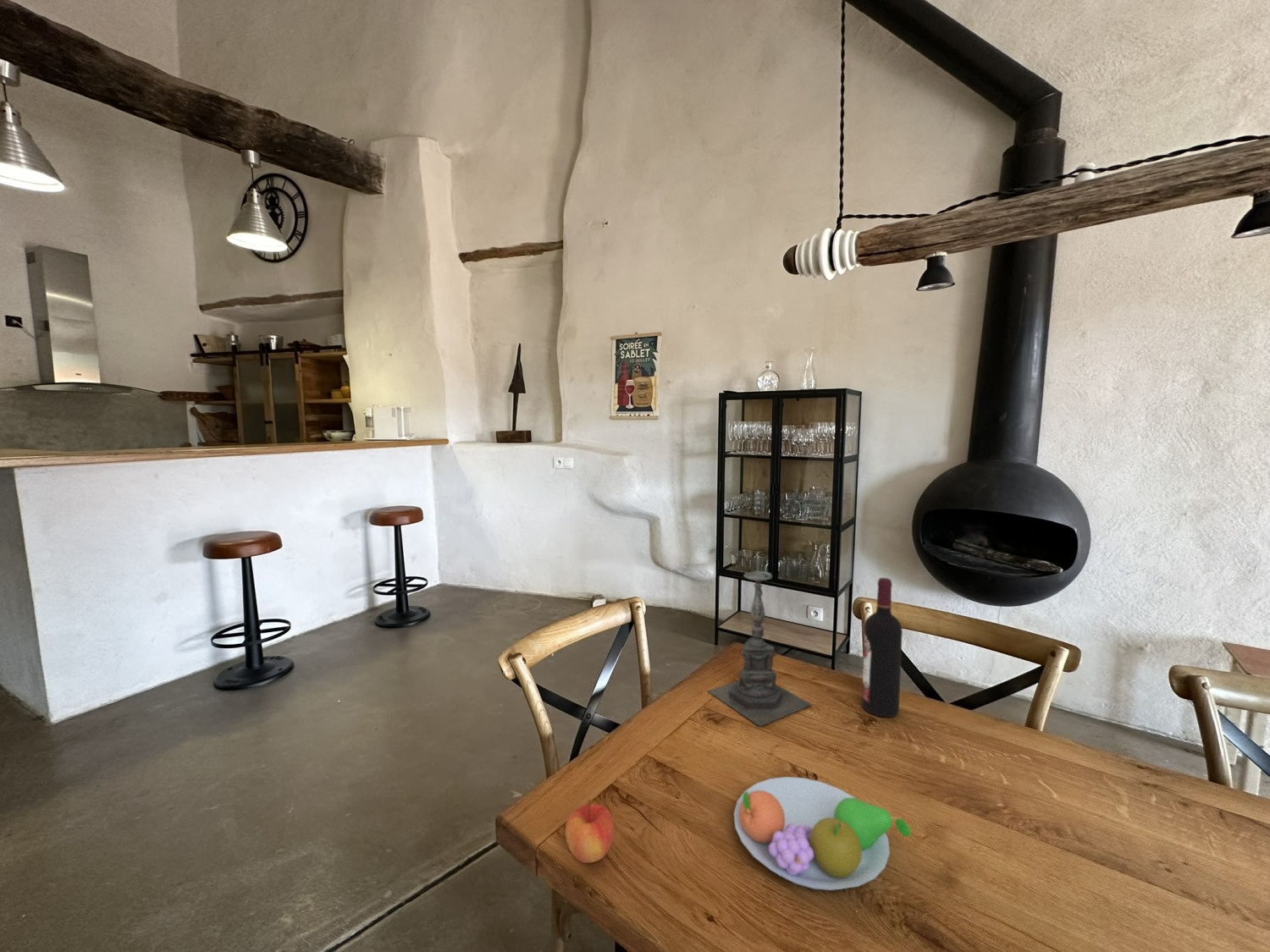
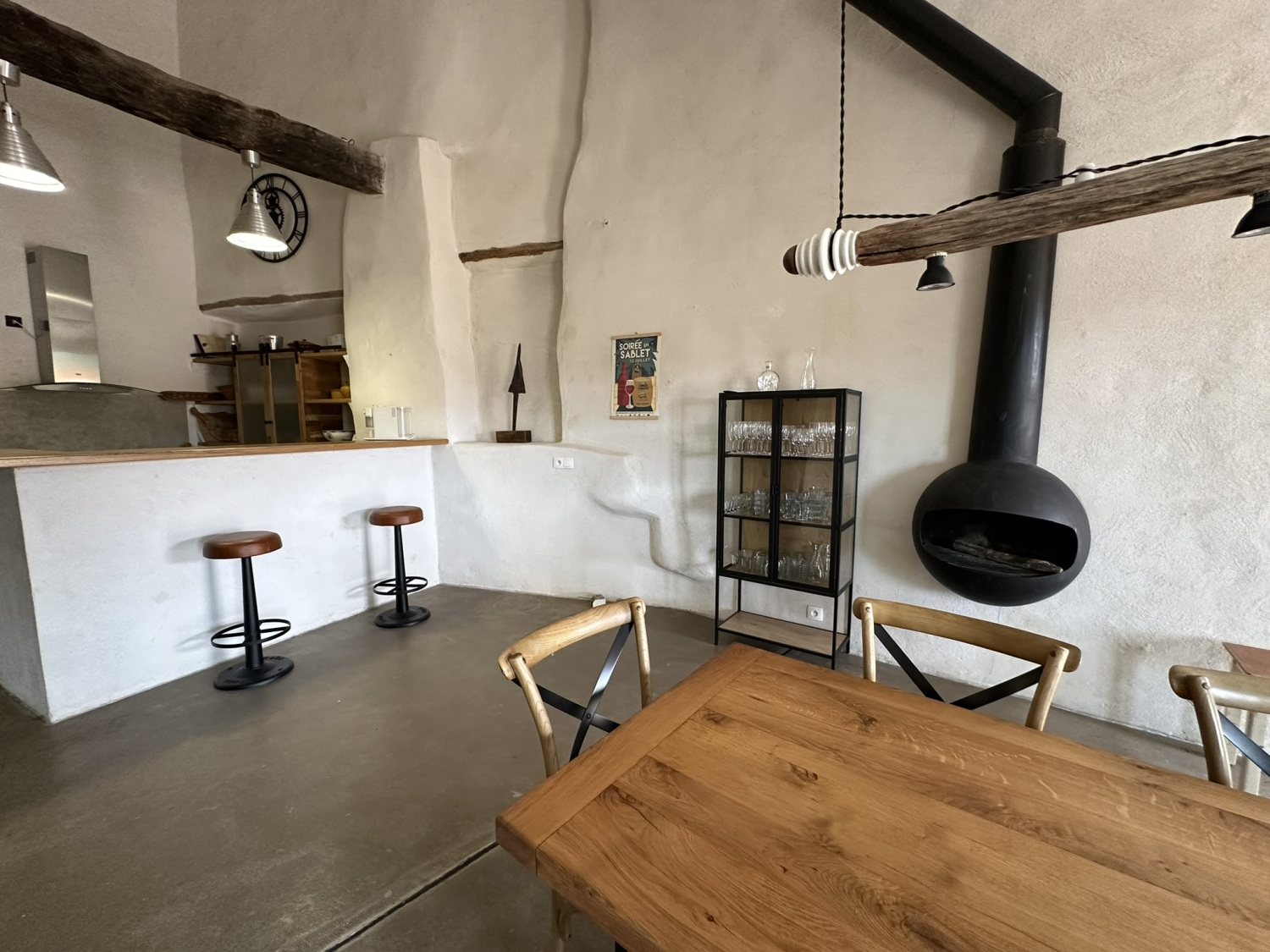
- wine bottle [861,577,903,718]
- fruit bowl [733,776,911,891]
- apple [565,799,616,864]
- candle holder [707,552,813,728]
